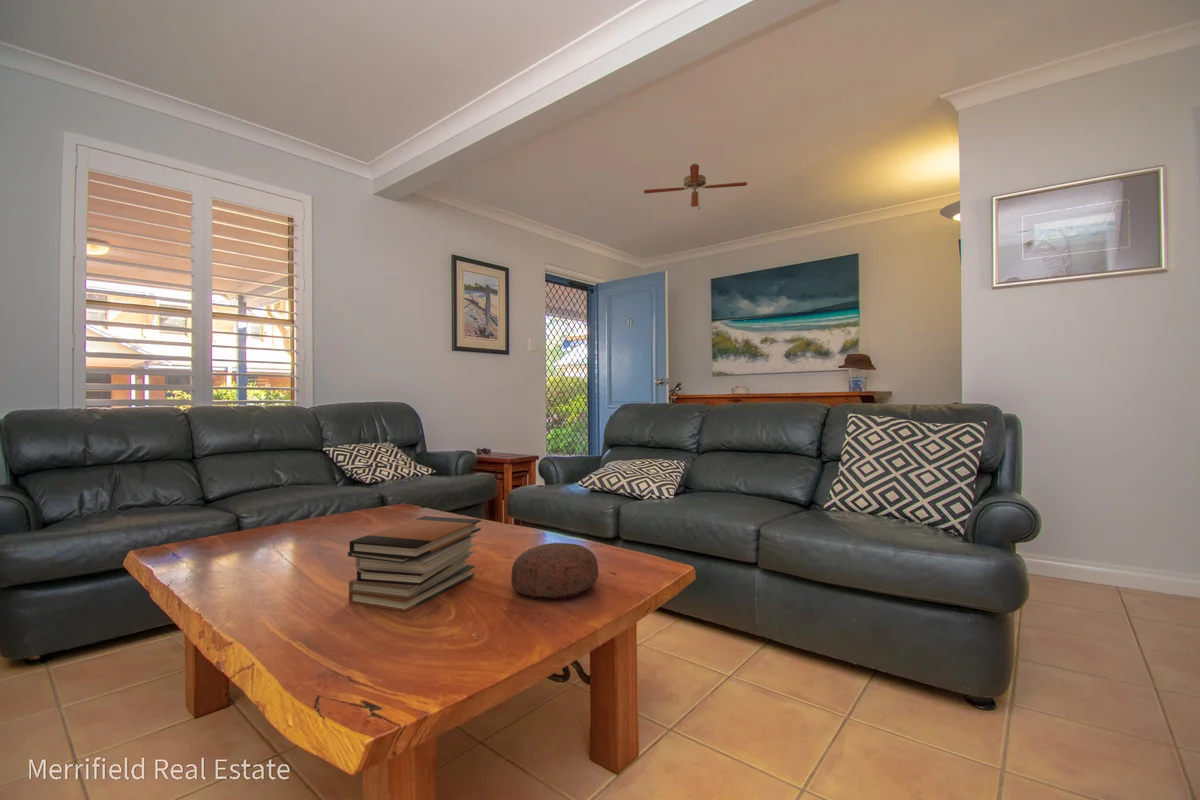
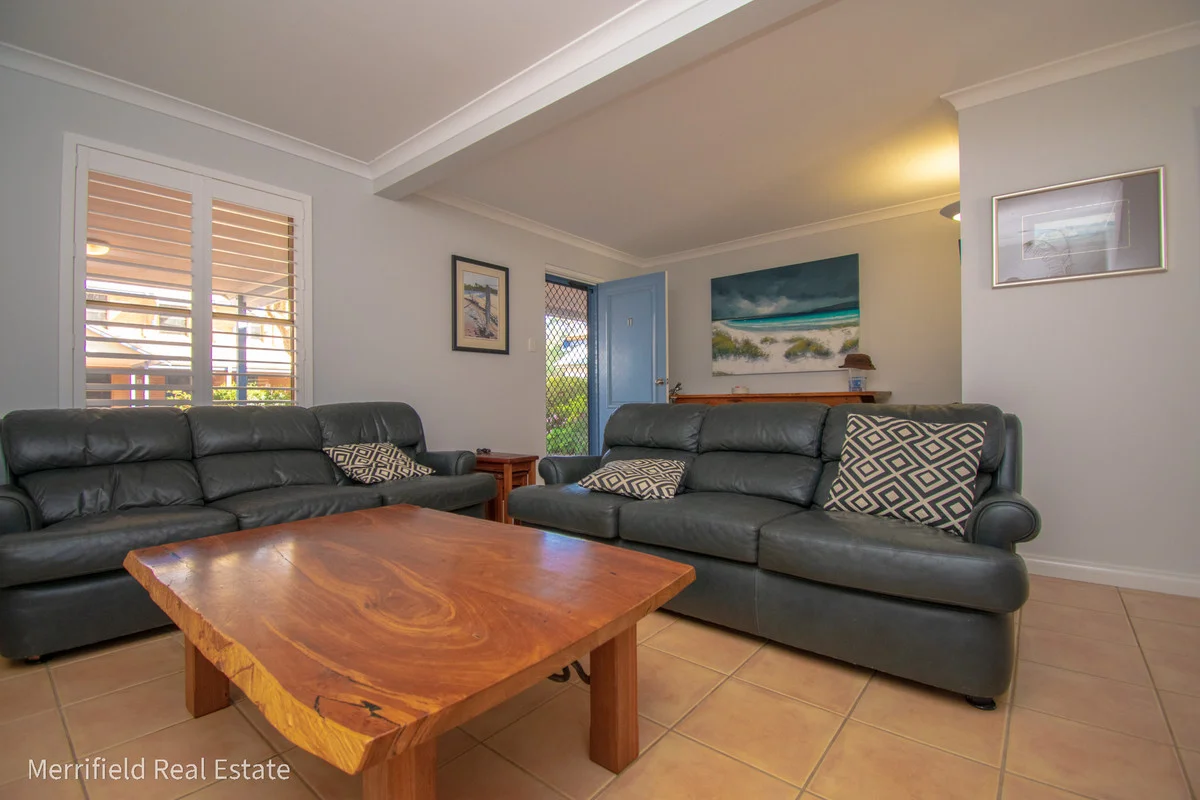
- book stack [347,515,482,613]
- ceiling fan [643,163,748,210]
- decorative bowl [510,542,599,601]
